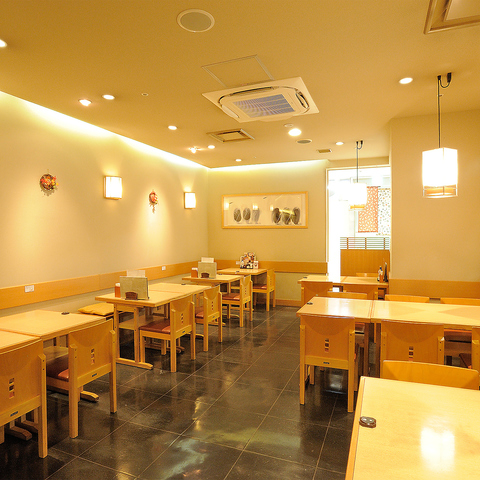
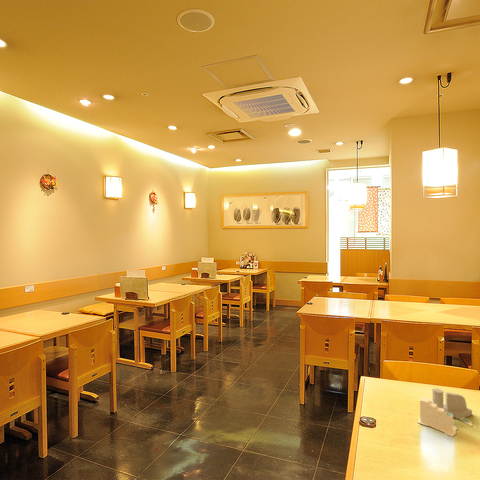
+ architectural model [416,387,474,438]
